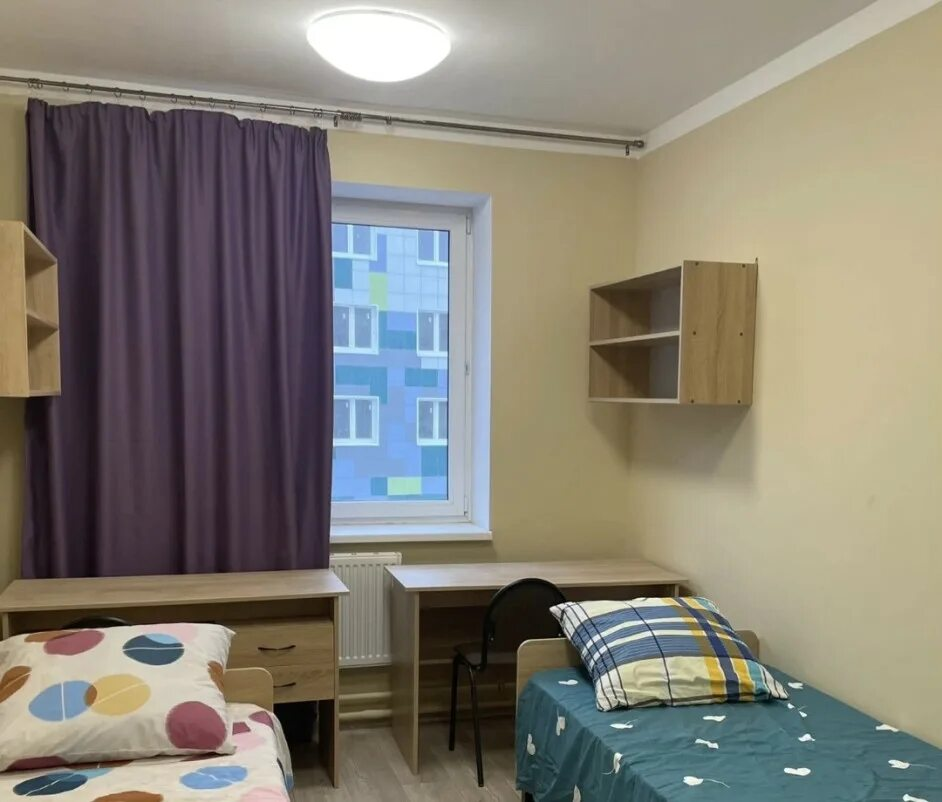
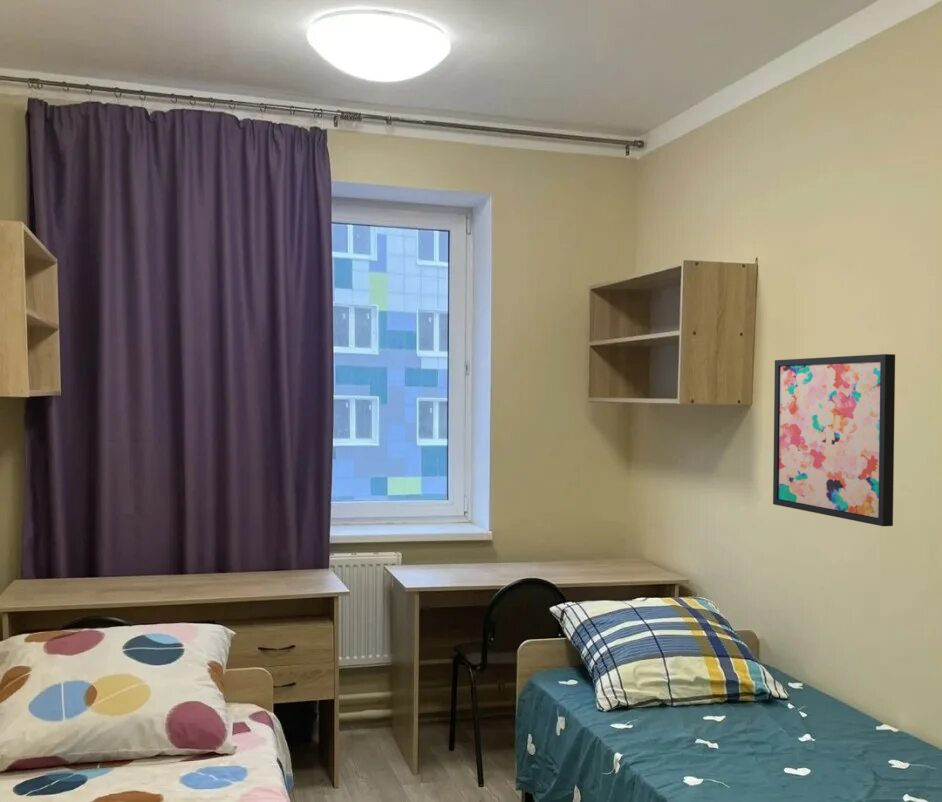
+ wall art [772,353,896,527]
